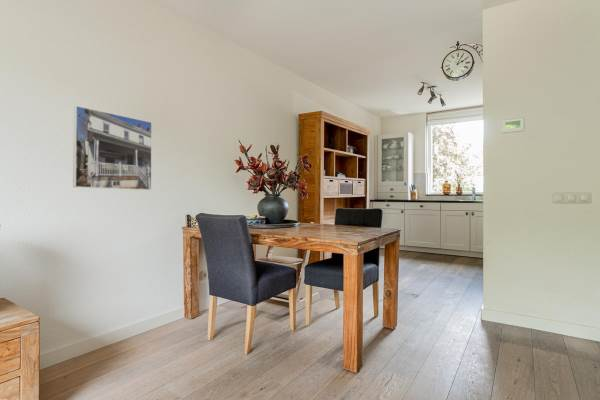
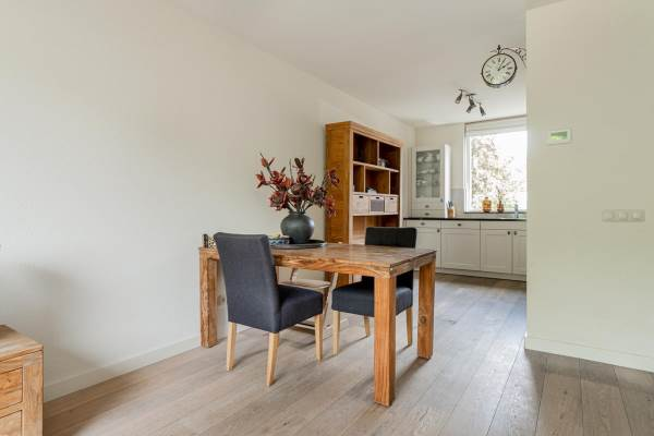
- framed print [72,105,153,191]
